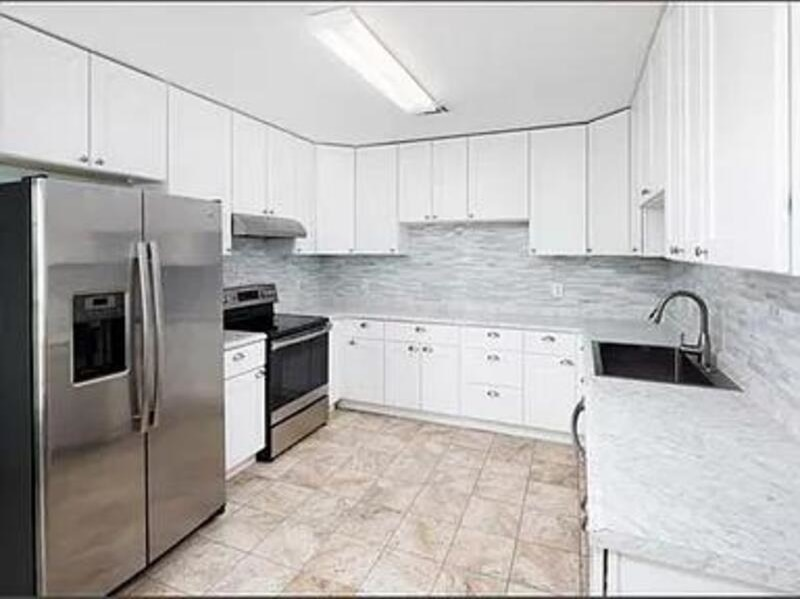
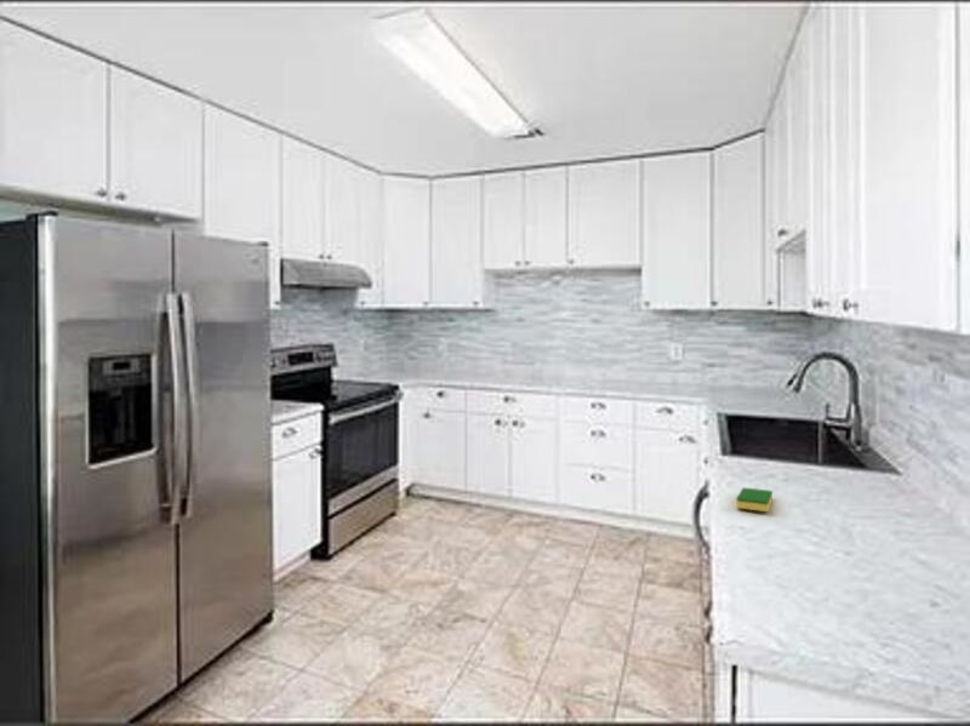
+ dish sponge [735,486,774,513]
